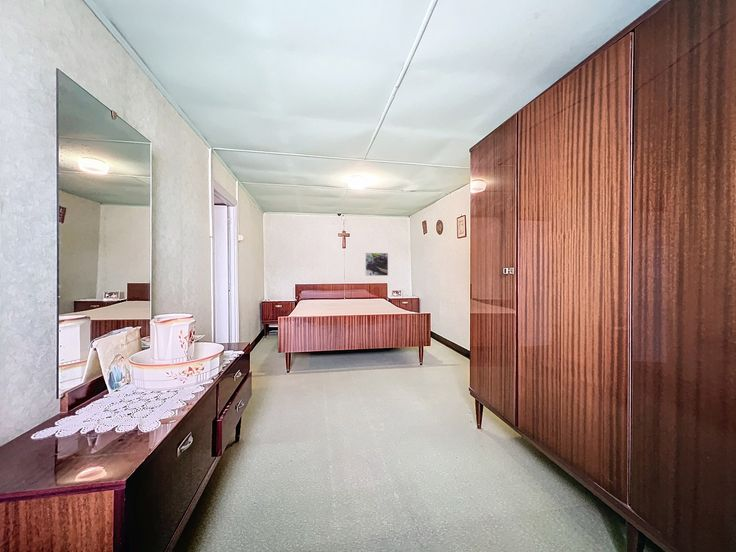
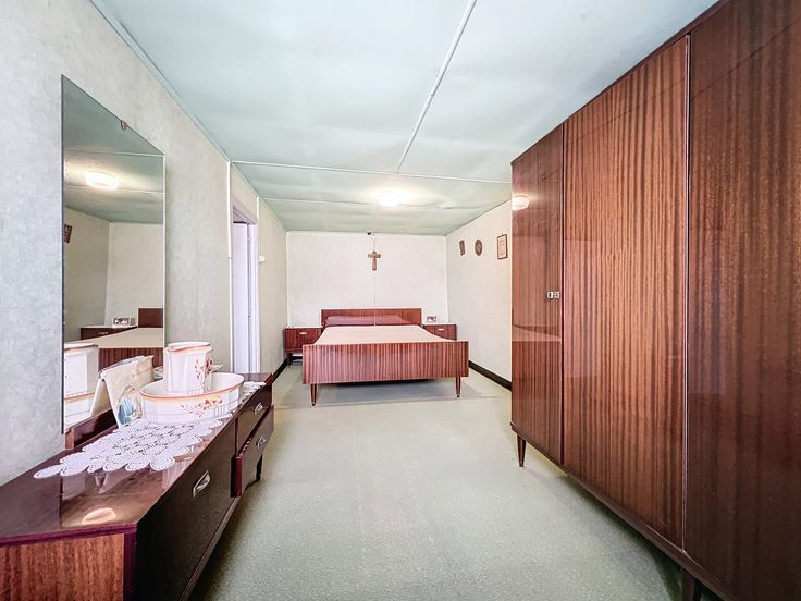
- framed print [365,252,389,277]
